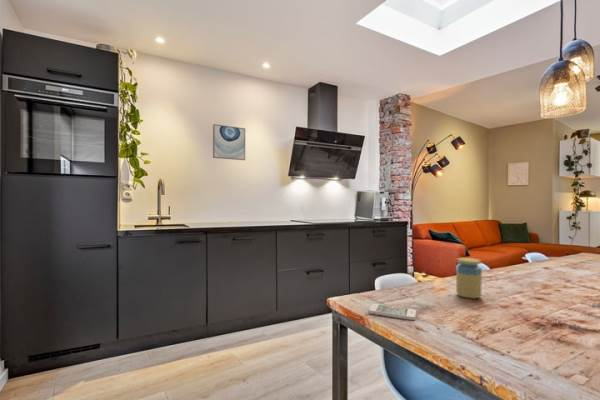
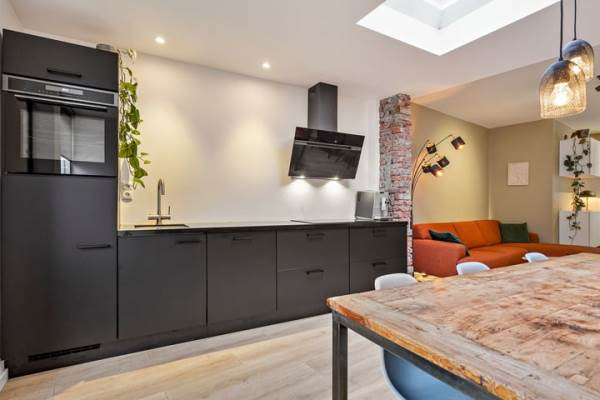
- jar [455,257,483,300]
- smartphone [368,303,417,321]
- wall art [212,123,246,161]
